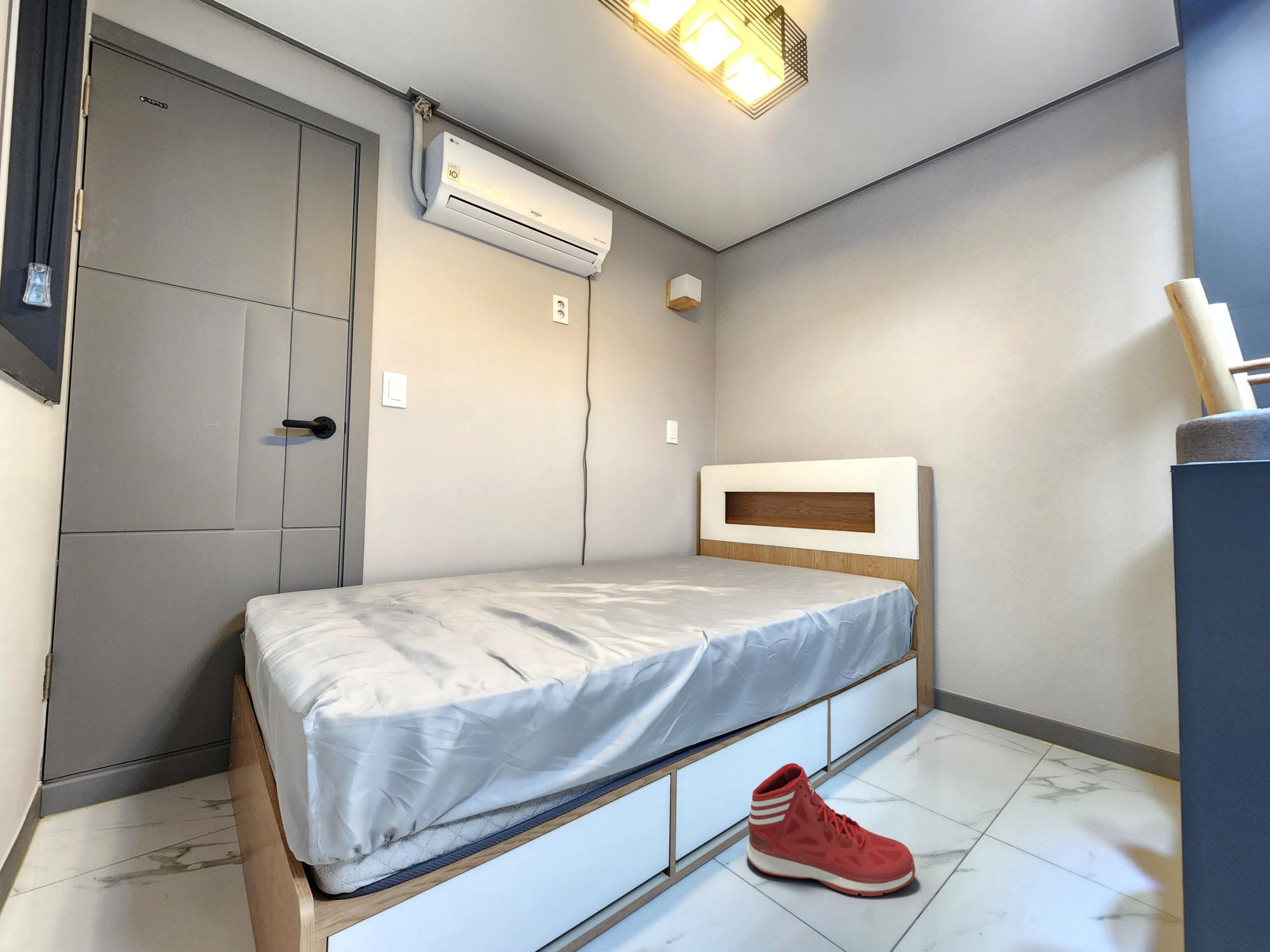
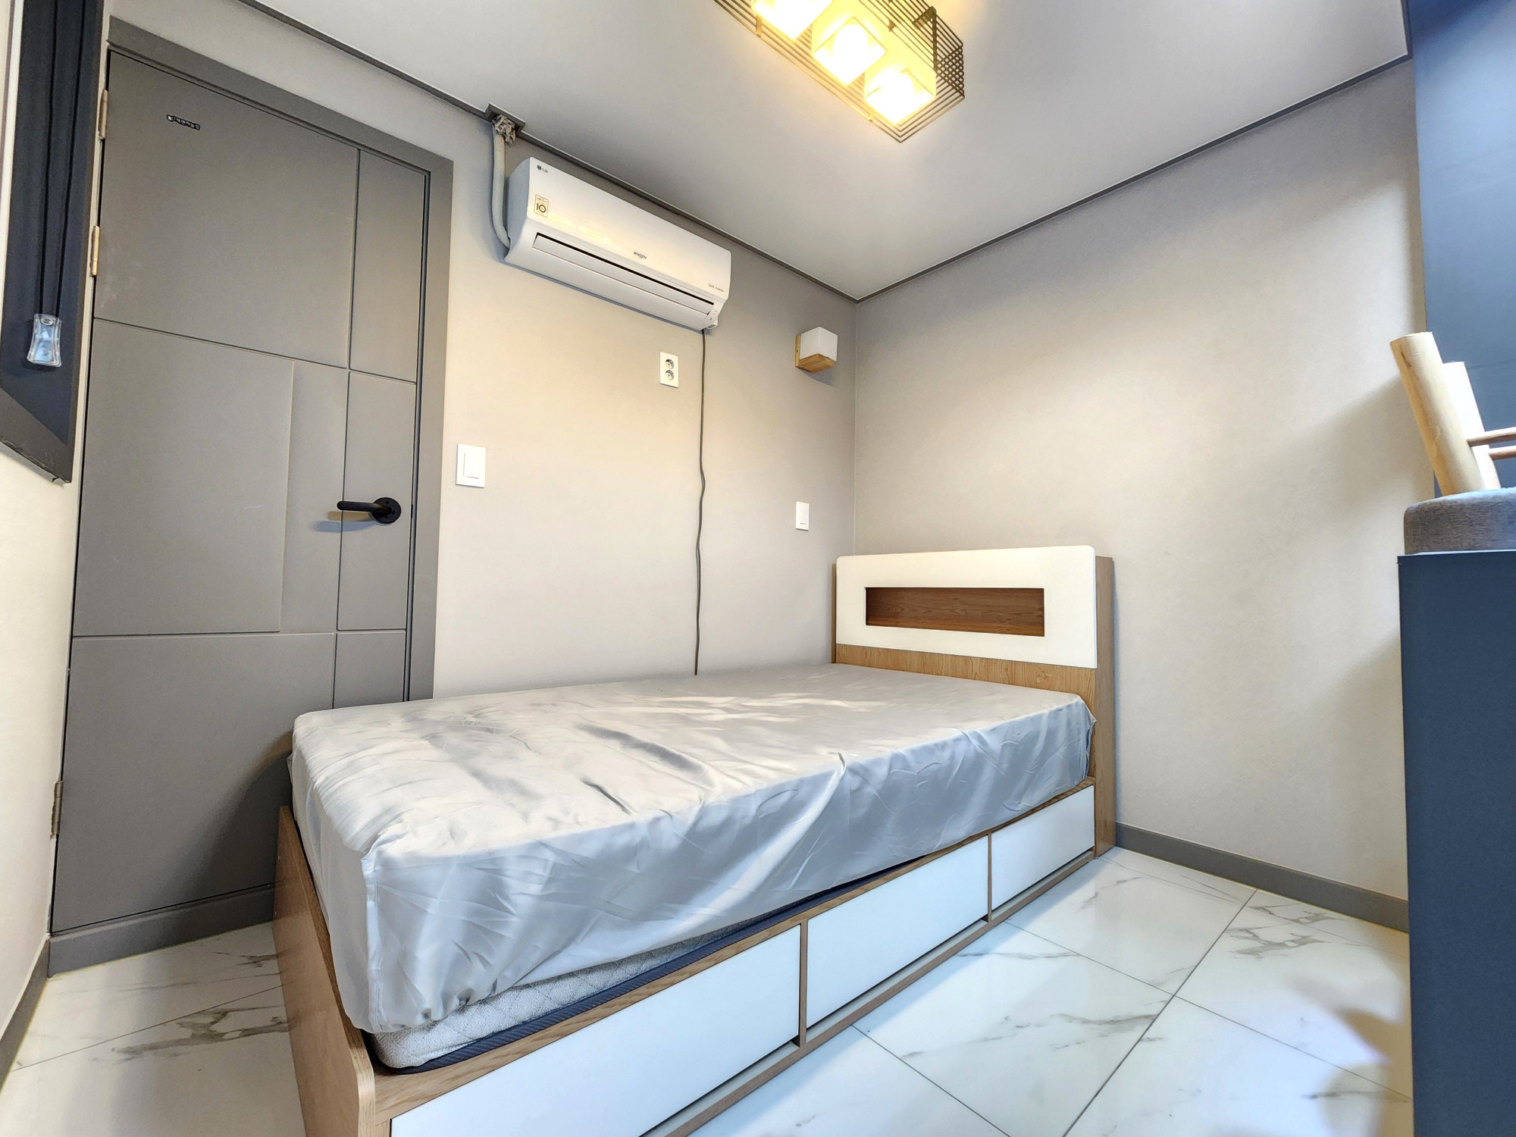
- sneaker [745,762,916,897]
